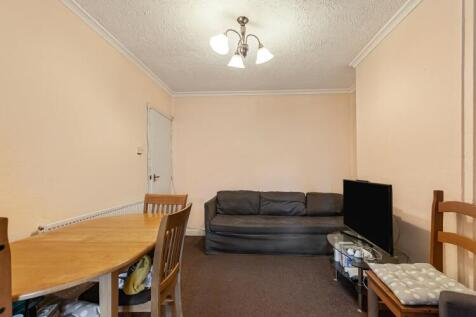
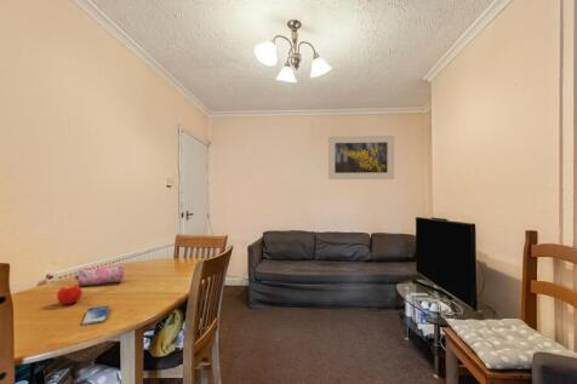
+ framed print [327,134,395,180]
+ smartphone [80,304,110,327]
+ pencil case [74,264,125,287]
+ fruit [56,283,84,305]
